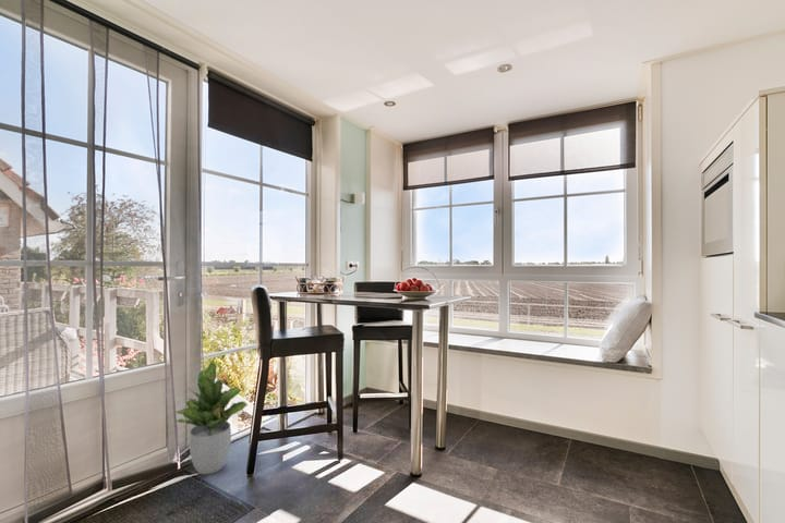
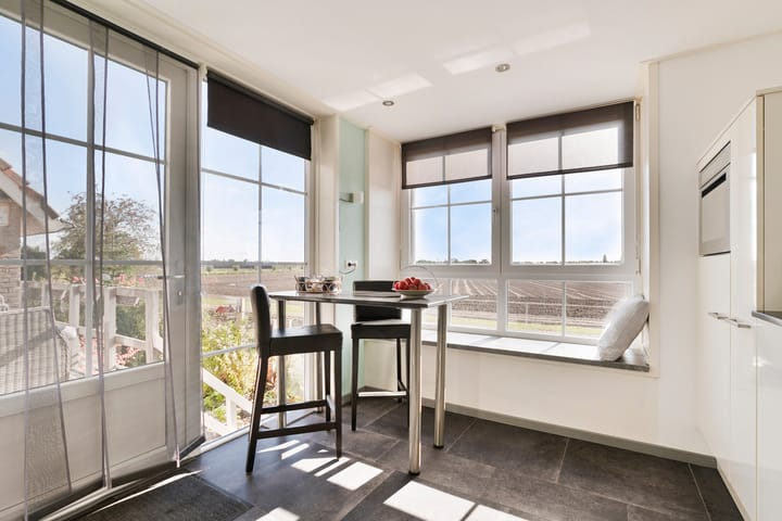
- potted plant [173,361,249,475]
